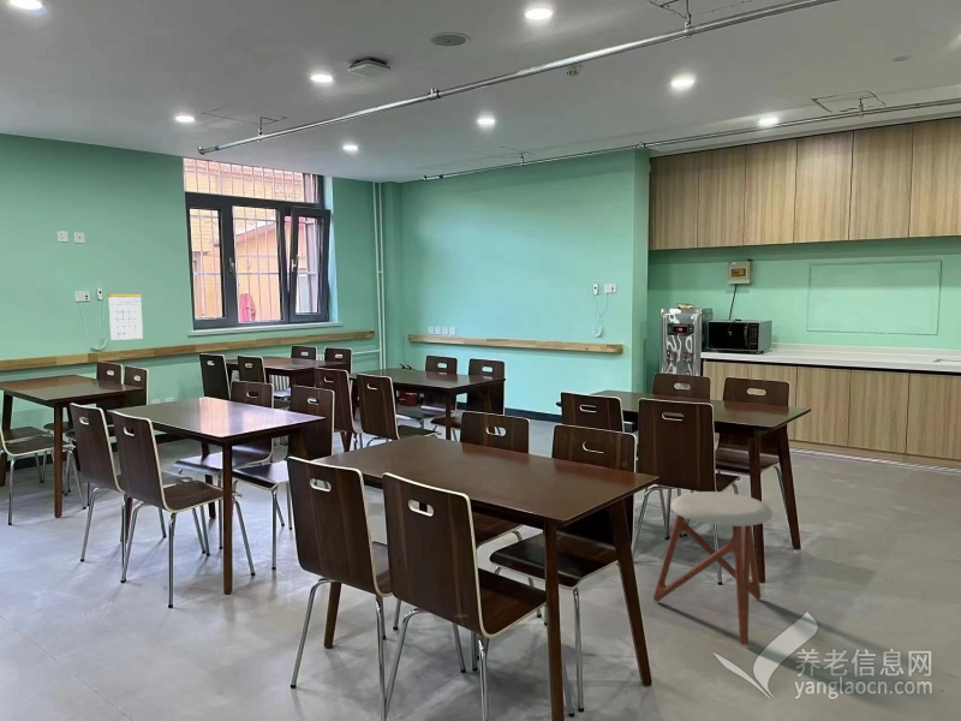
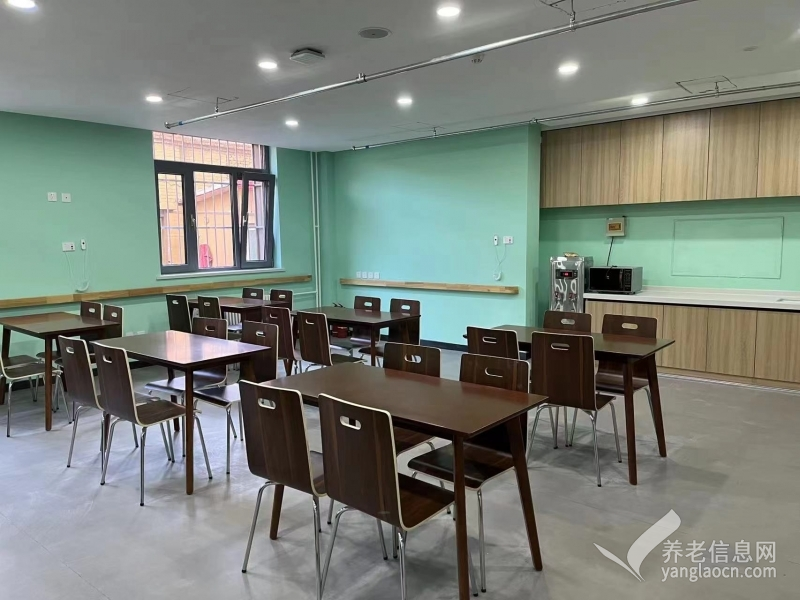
- stool [652,490,774,646]
- calendar [107,285,144,341]
